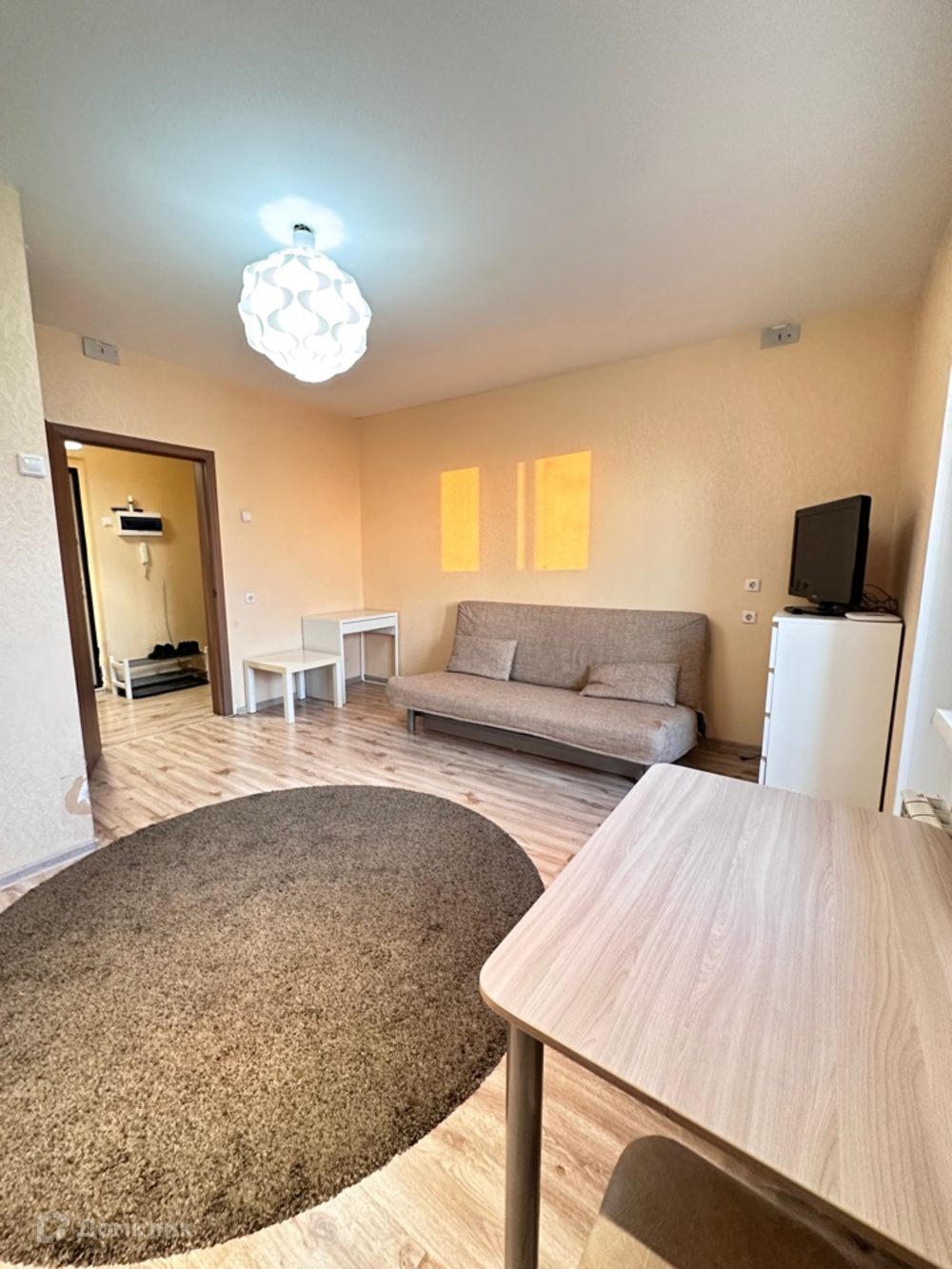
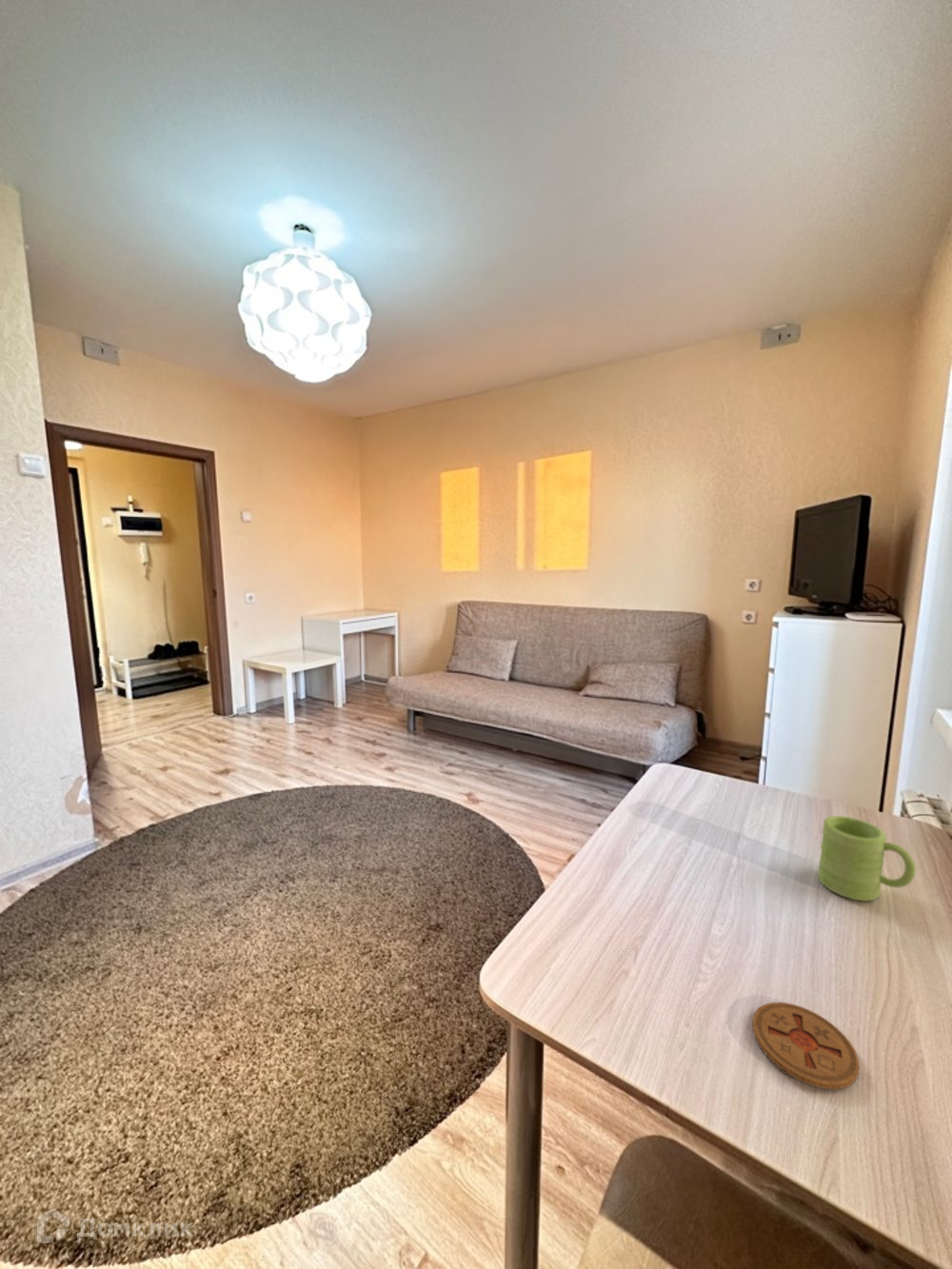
+ mug [818,815,917,902]
+ coaster [751,1001,861,1090]
